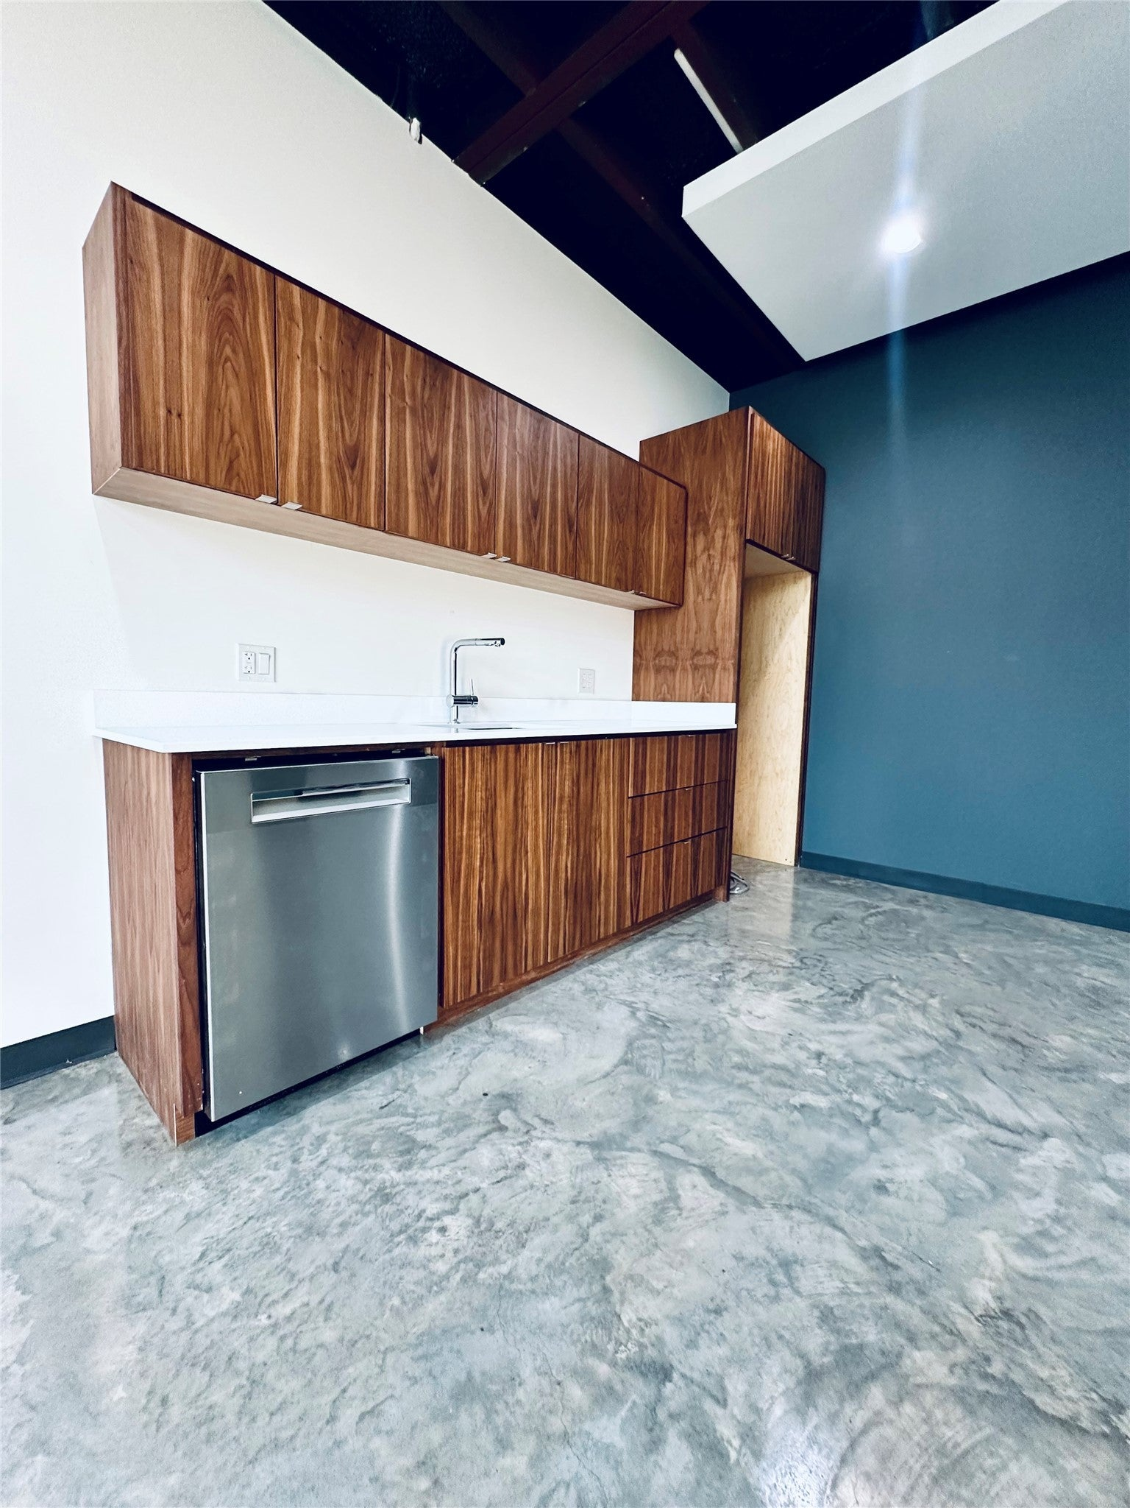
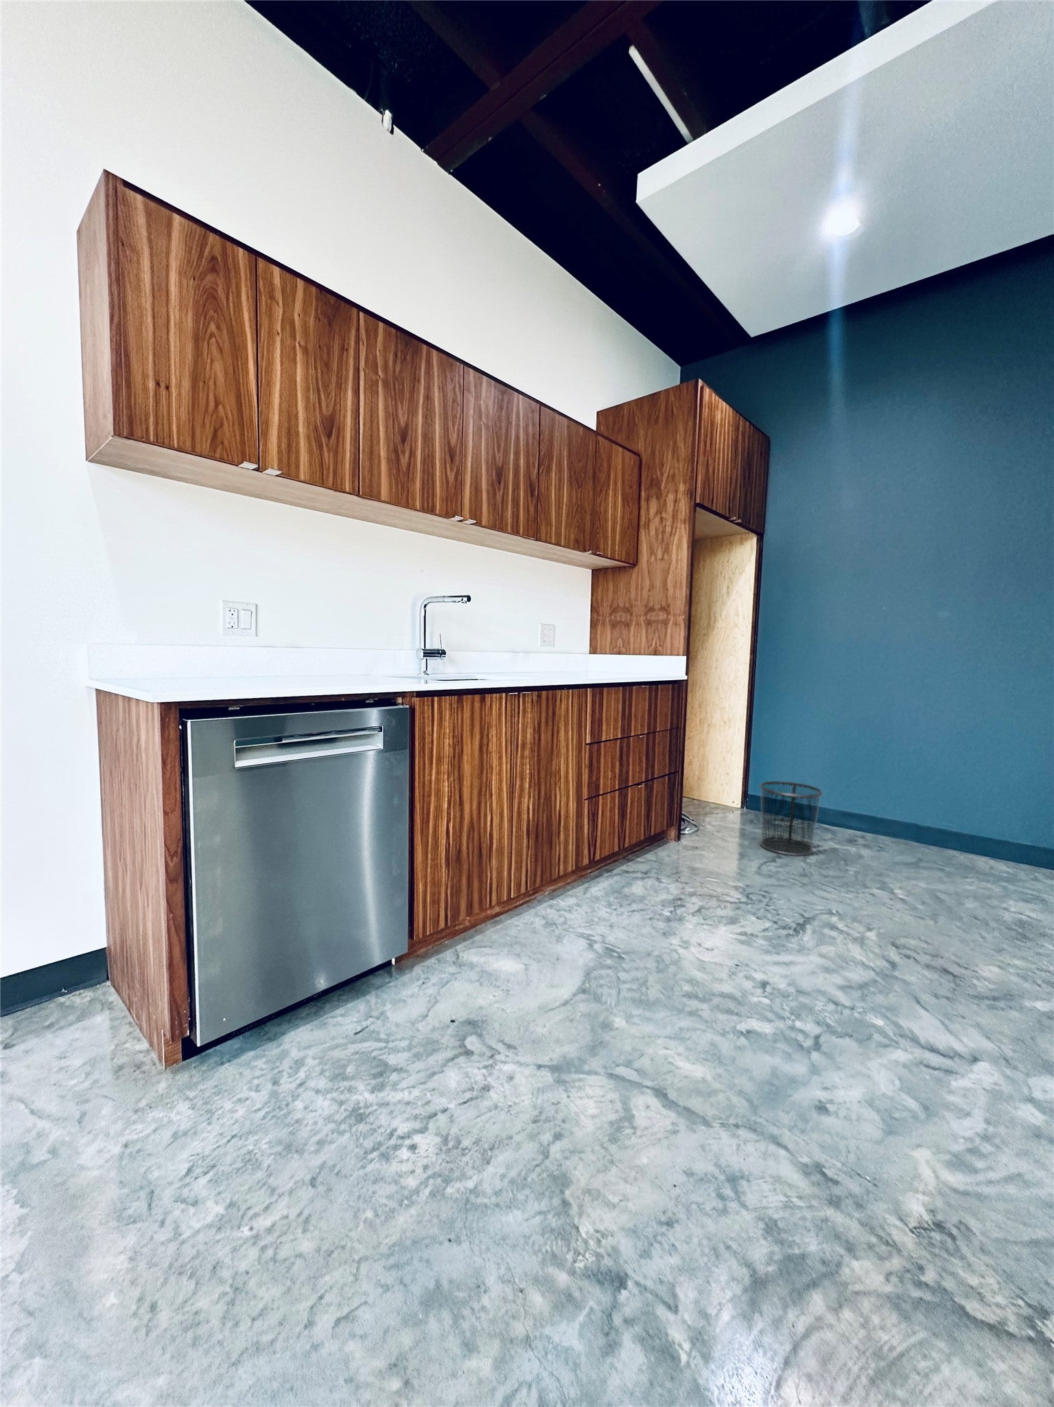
+ waste bin [758,780,824,856]
